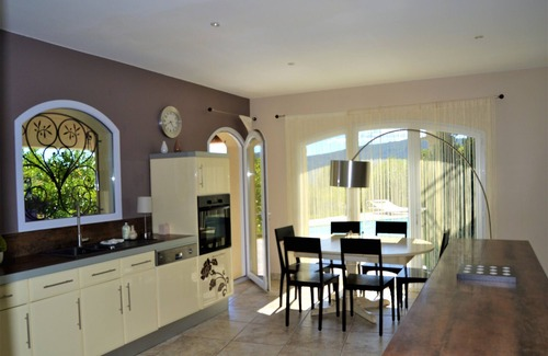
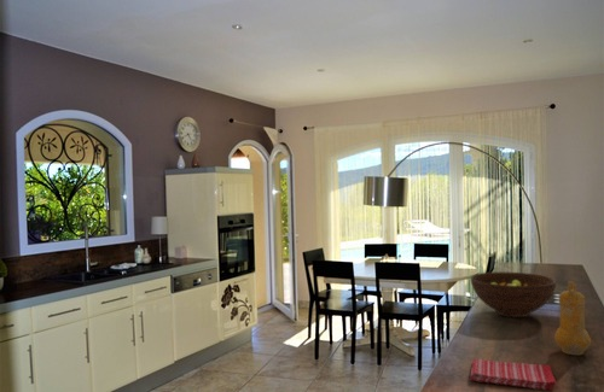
+ dish towel [469,357,557,392]
+ fruit bowl [470,271,557,318]
+ pepper mill [553,280,592,356]
